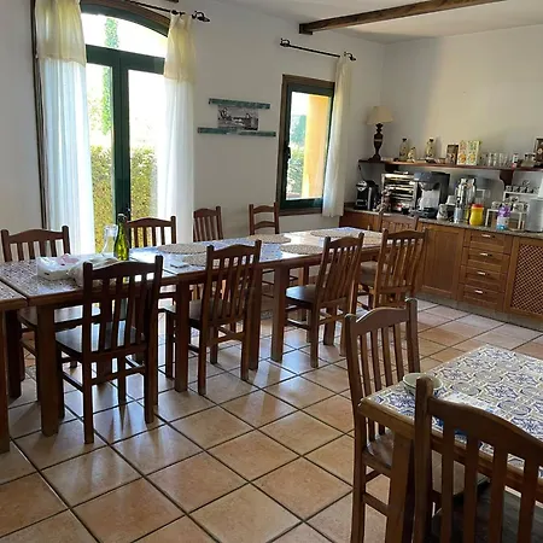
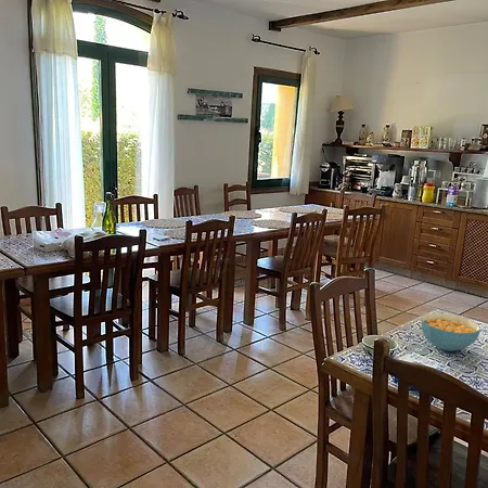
+ cereal bowl [421,312,481,352]
